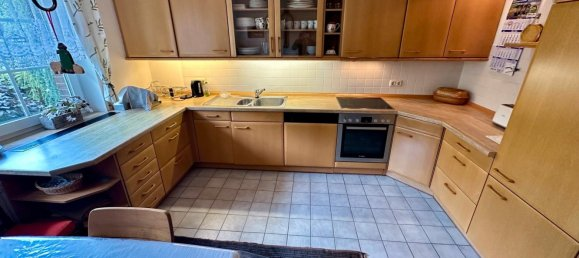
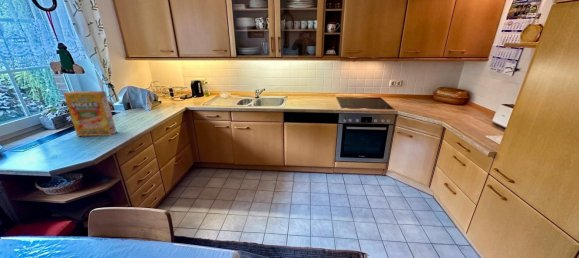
+ cereal box [62,90,117,137]
